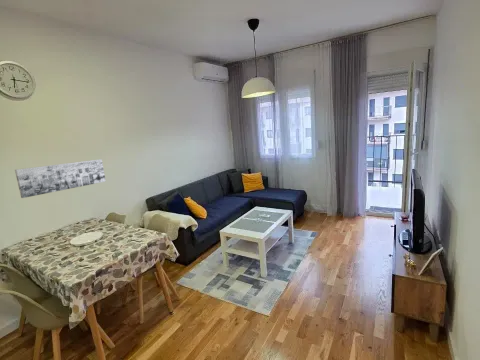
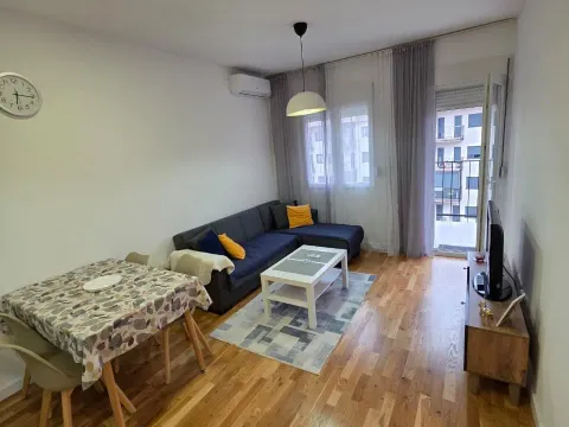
- wall art [14,158,107,199]
